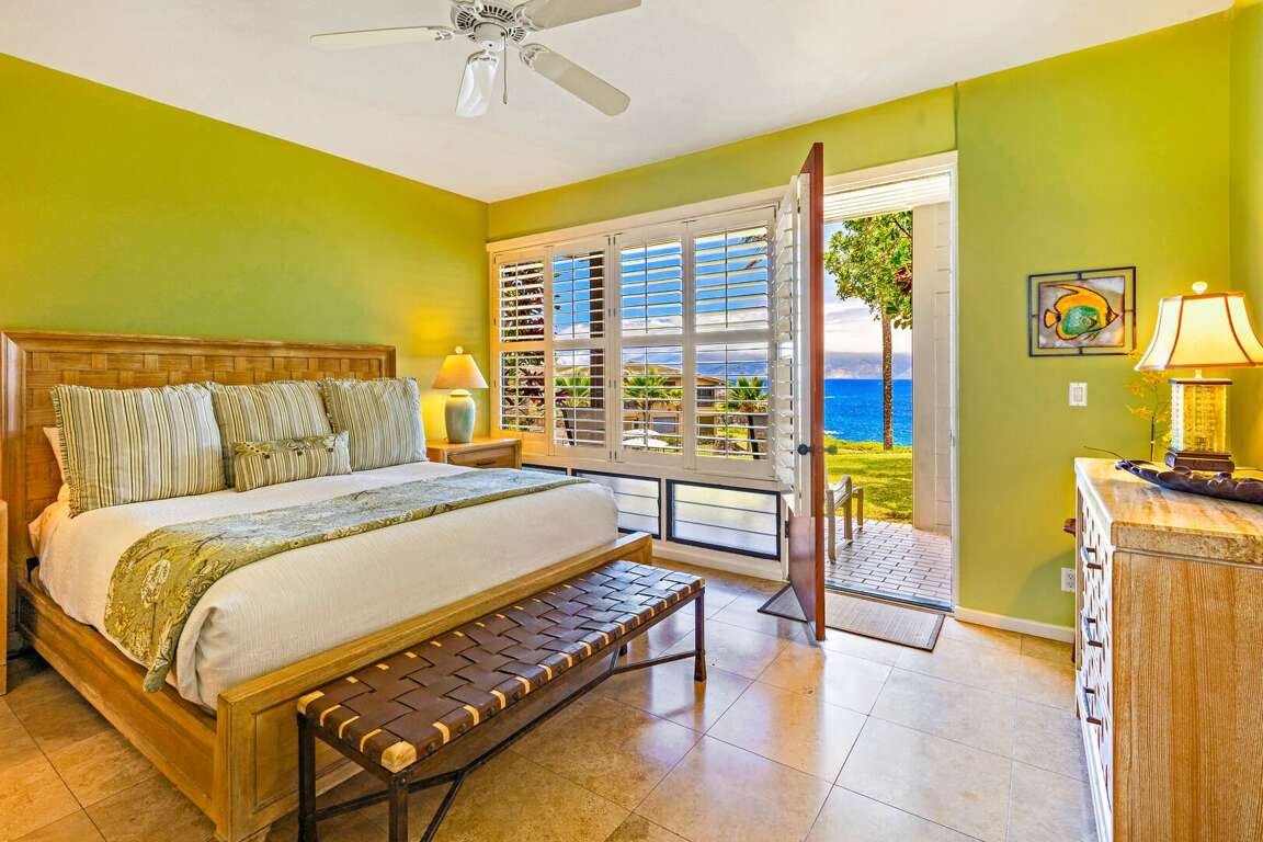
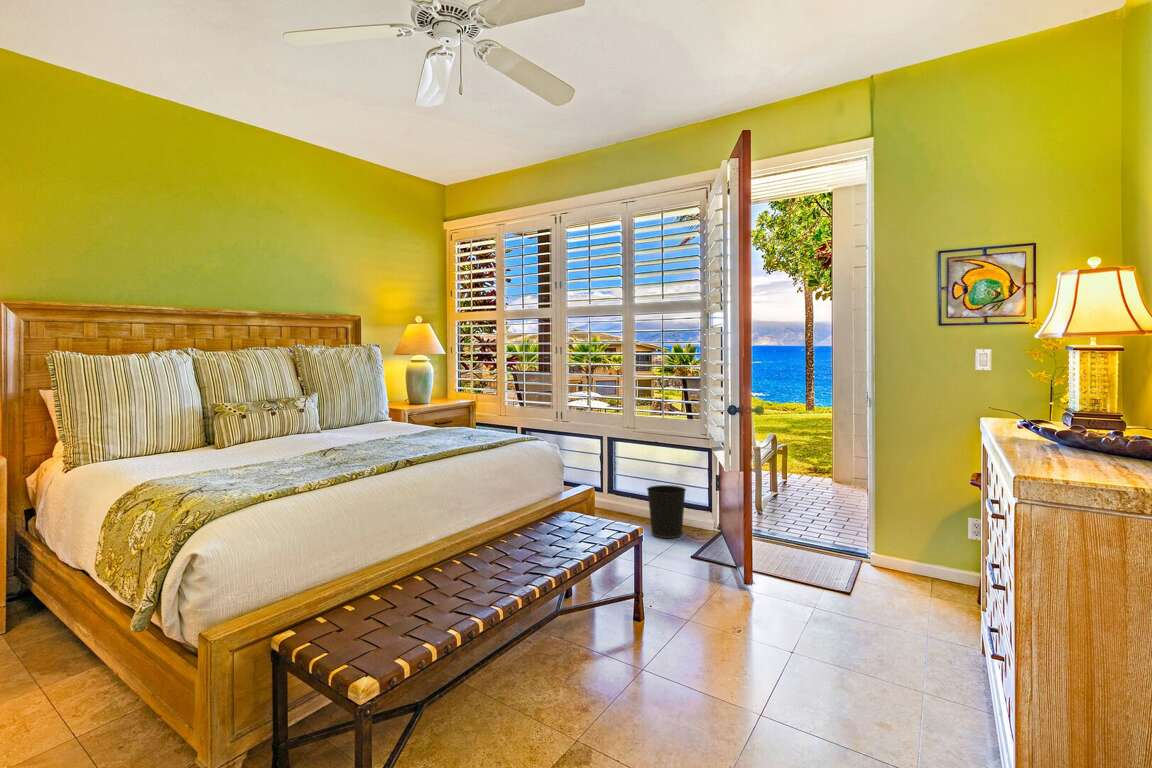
+ wastebasket [646,484,687,539]
